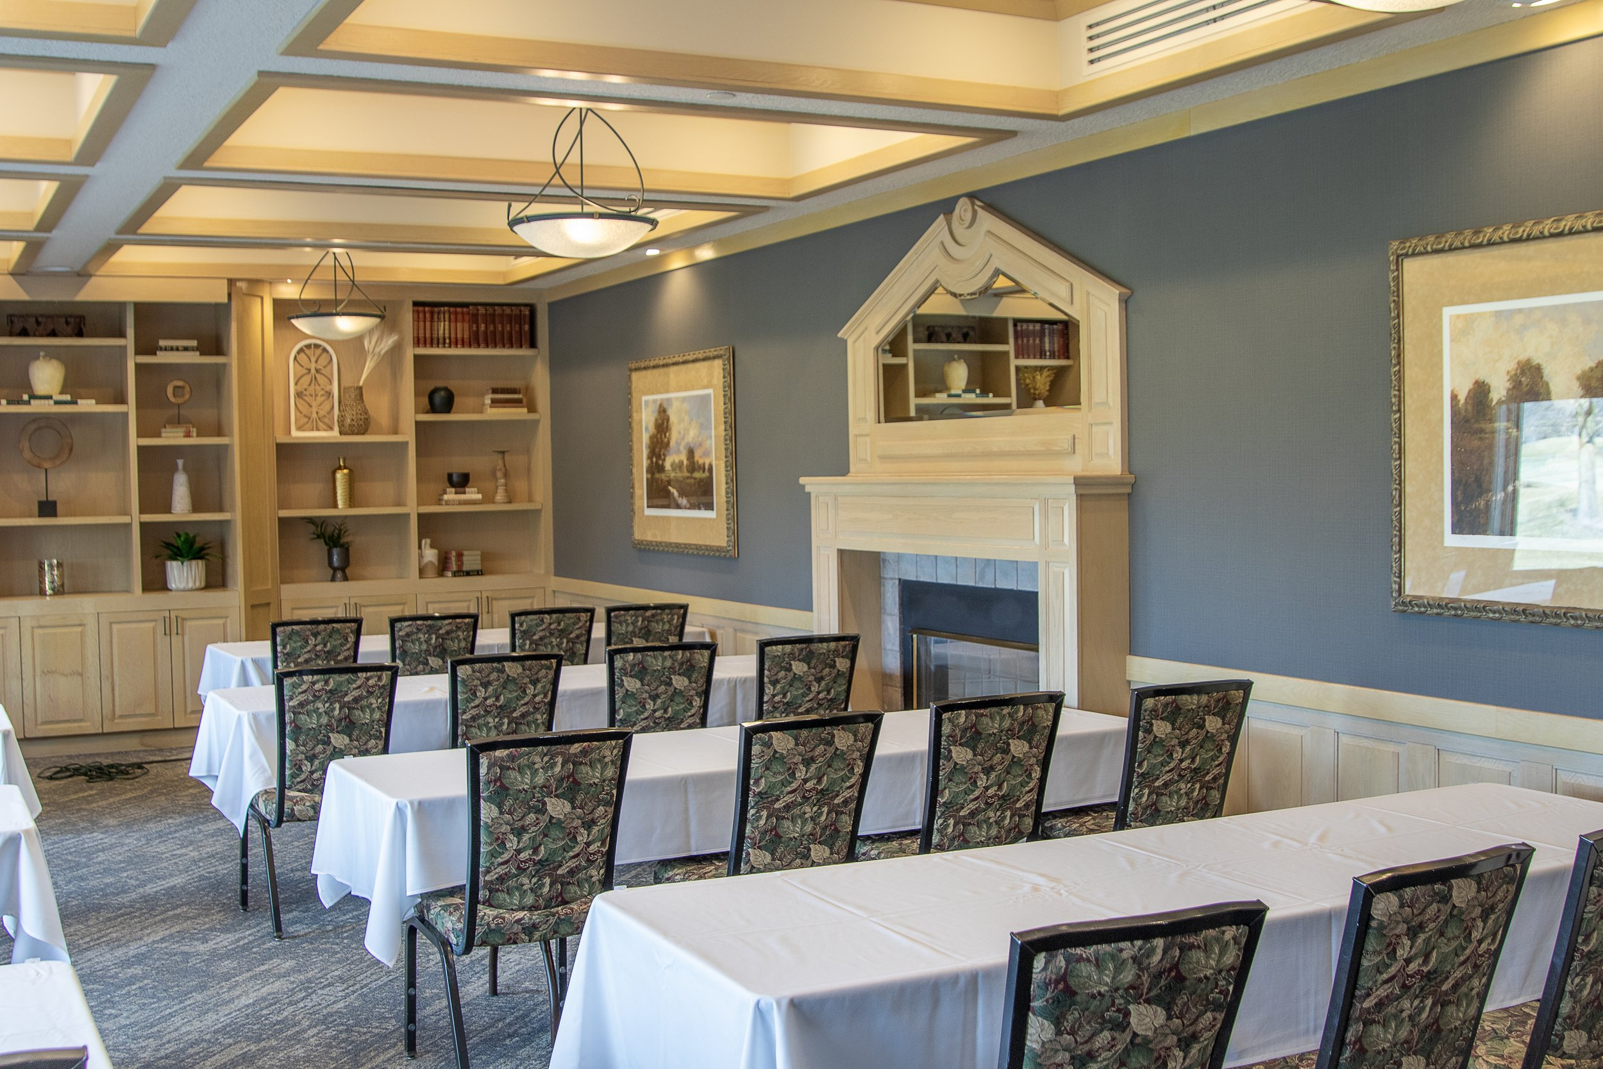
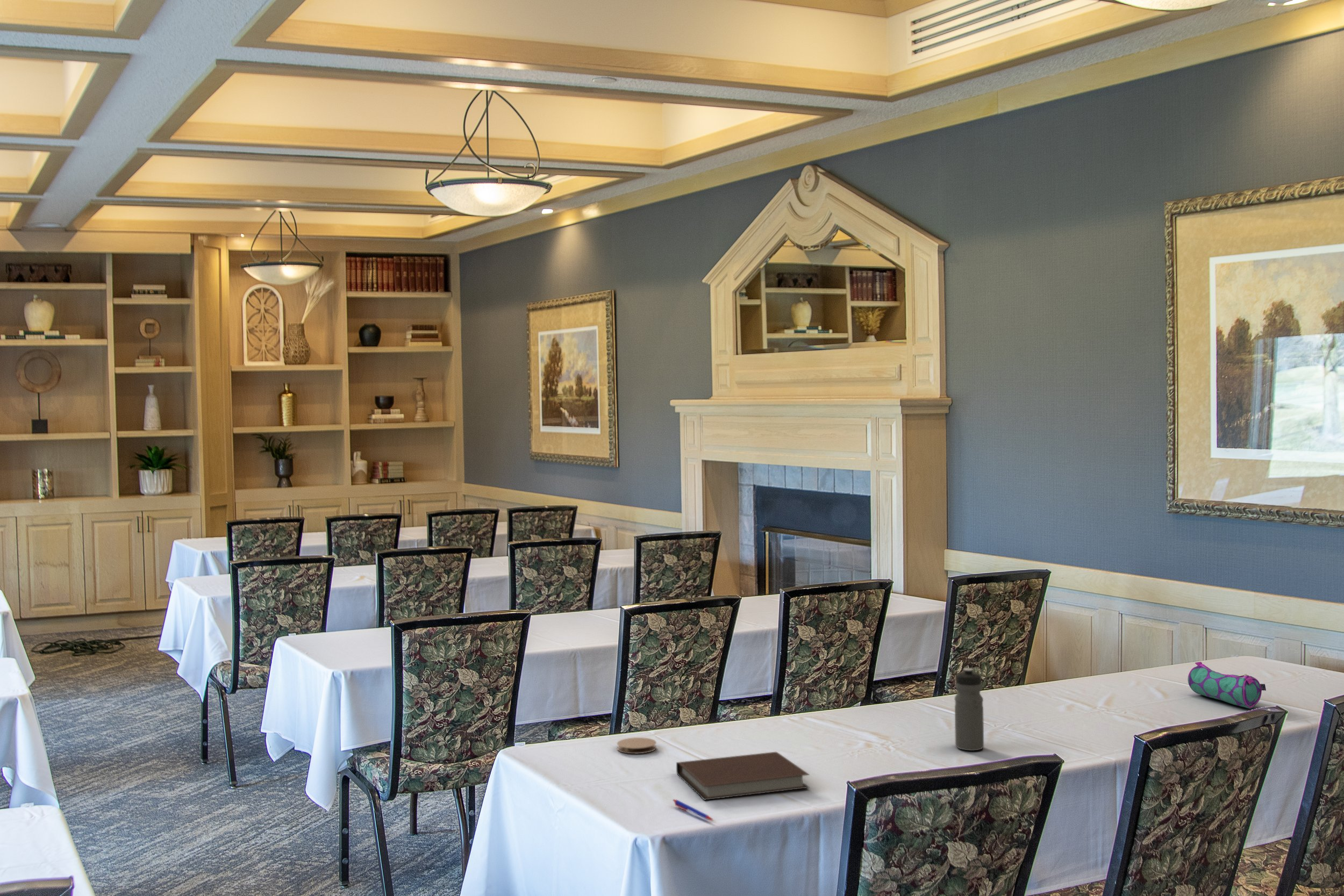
+ pencil case [1187,661,1267,709]
+ pen [673,799,714,821]
+ notebook [676,751,810,801]
+ water bottle [954,668,984,751]
+ coaster [617,737,657,754]
